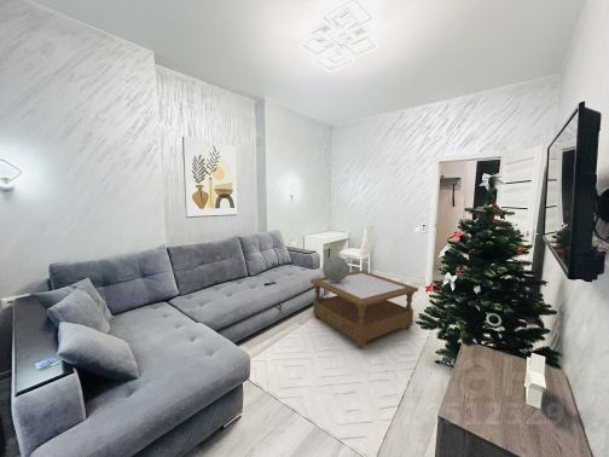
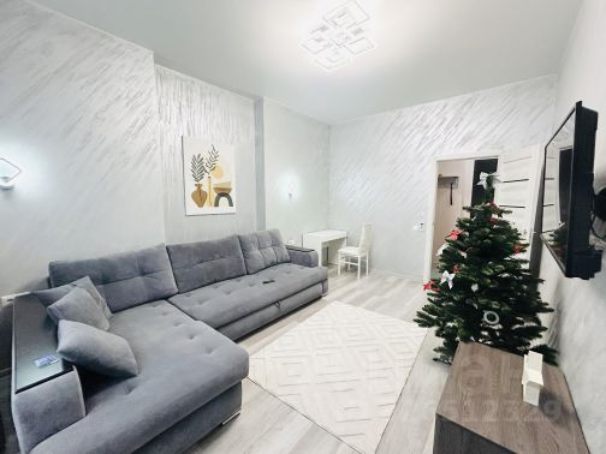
- coffee table [309,270,419,349]
- decorative sphere [321,255,350,282]
